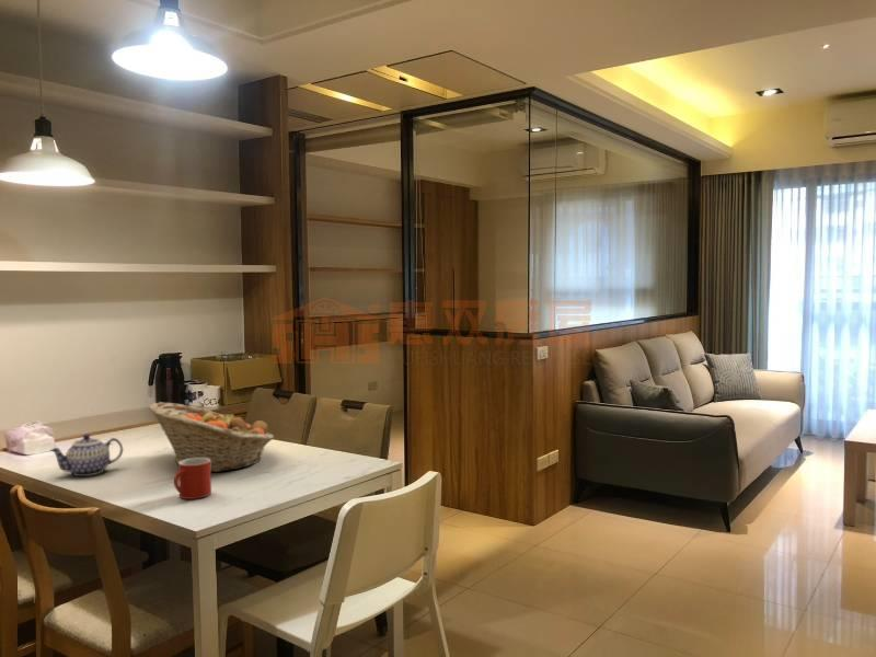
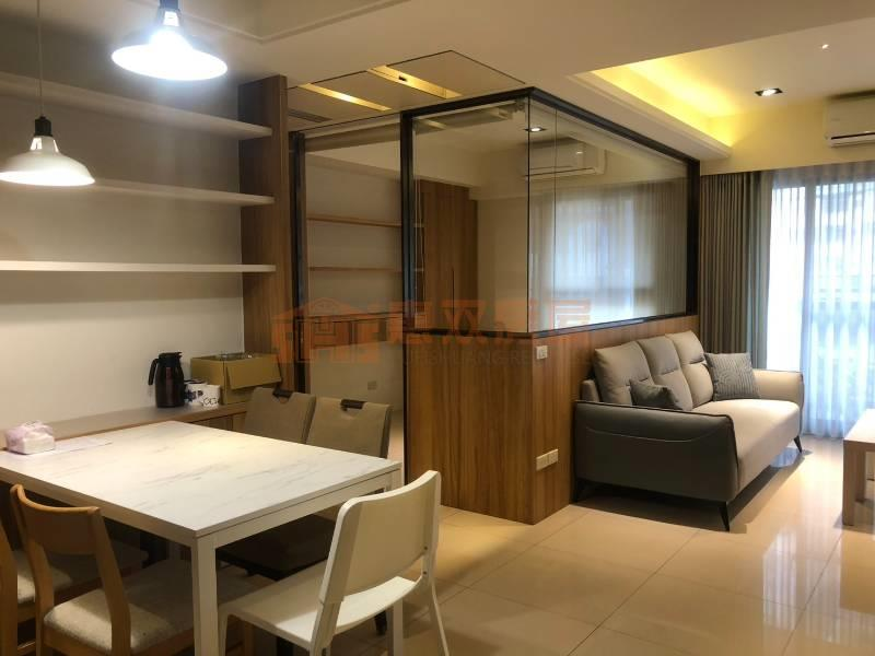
- fruit basket [148,401,275,473]
- mug [173,458,212,500]
- teapot [48,434,124,477]
